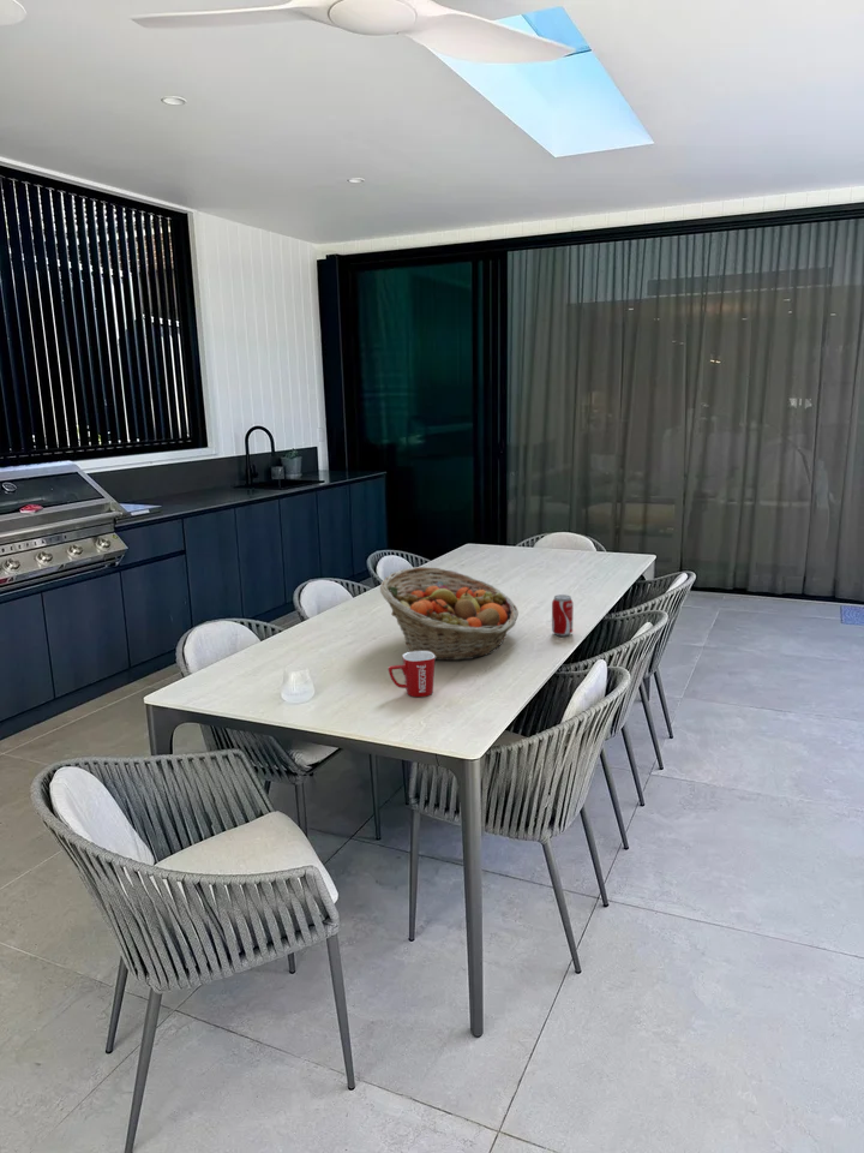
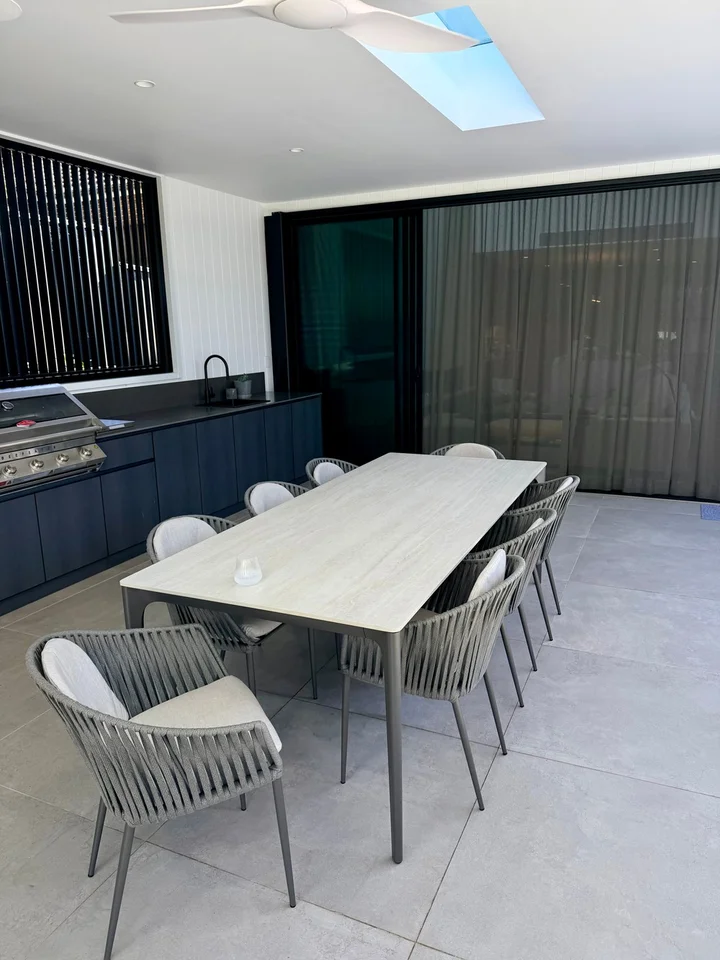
- beverage can [551,593,575,638]
- mug [388,651,436,698]
- fruit basket [379,566,520,662]
